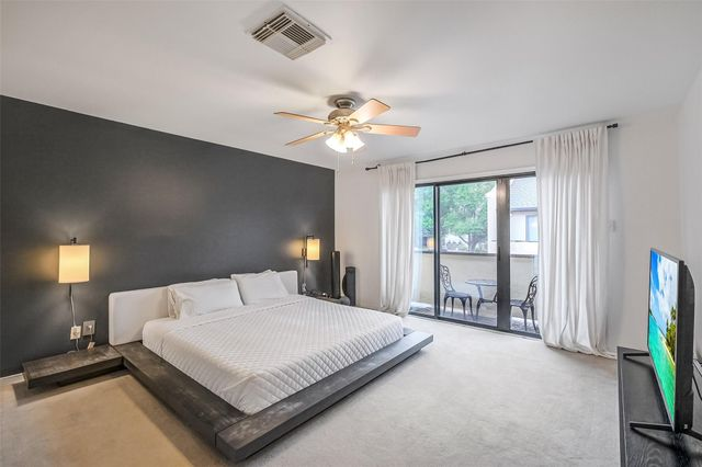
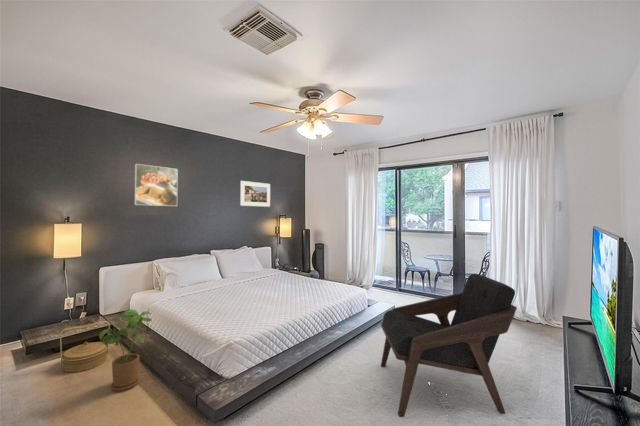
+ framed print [239,180,271,208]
+ basket [59,320,111,373]
+ lounge chair [380,273,518,424]
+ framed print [134,163,179,207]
+ house plant [98,308,153,392]
